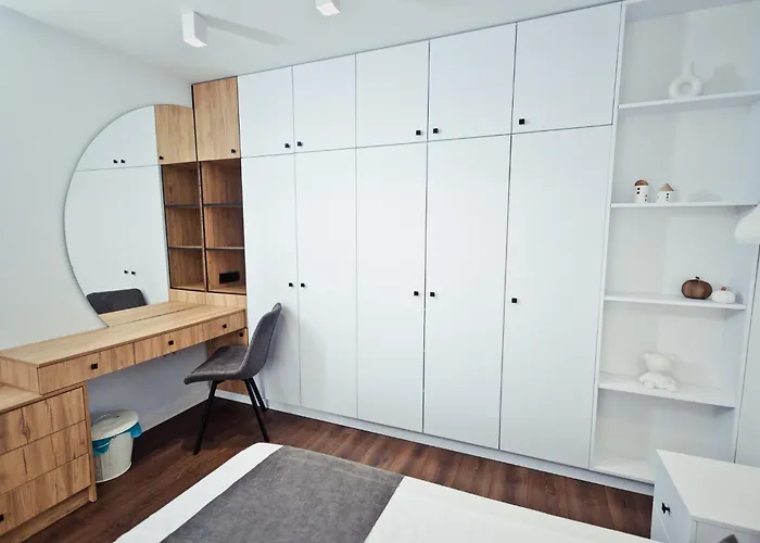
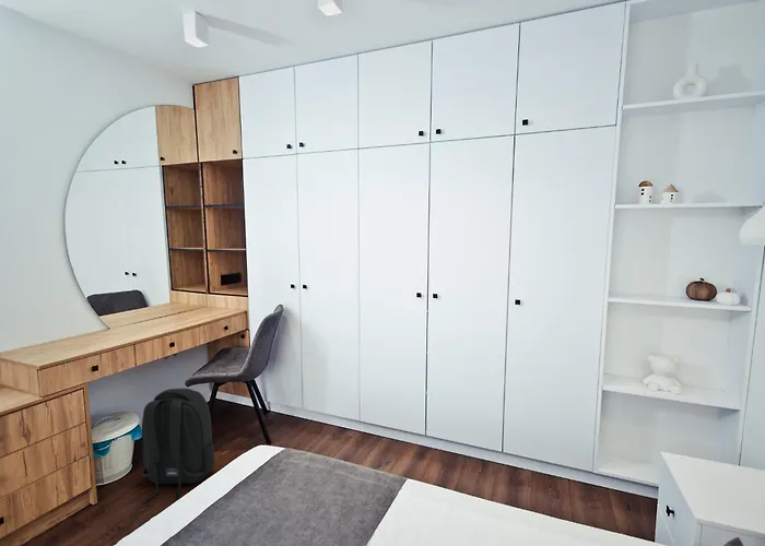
+ backpack [141,387,215,505]
